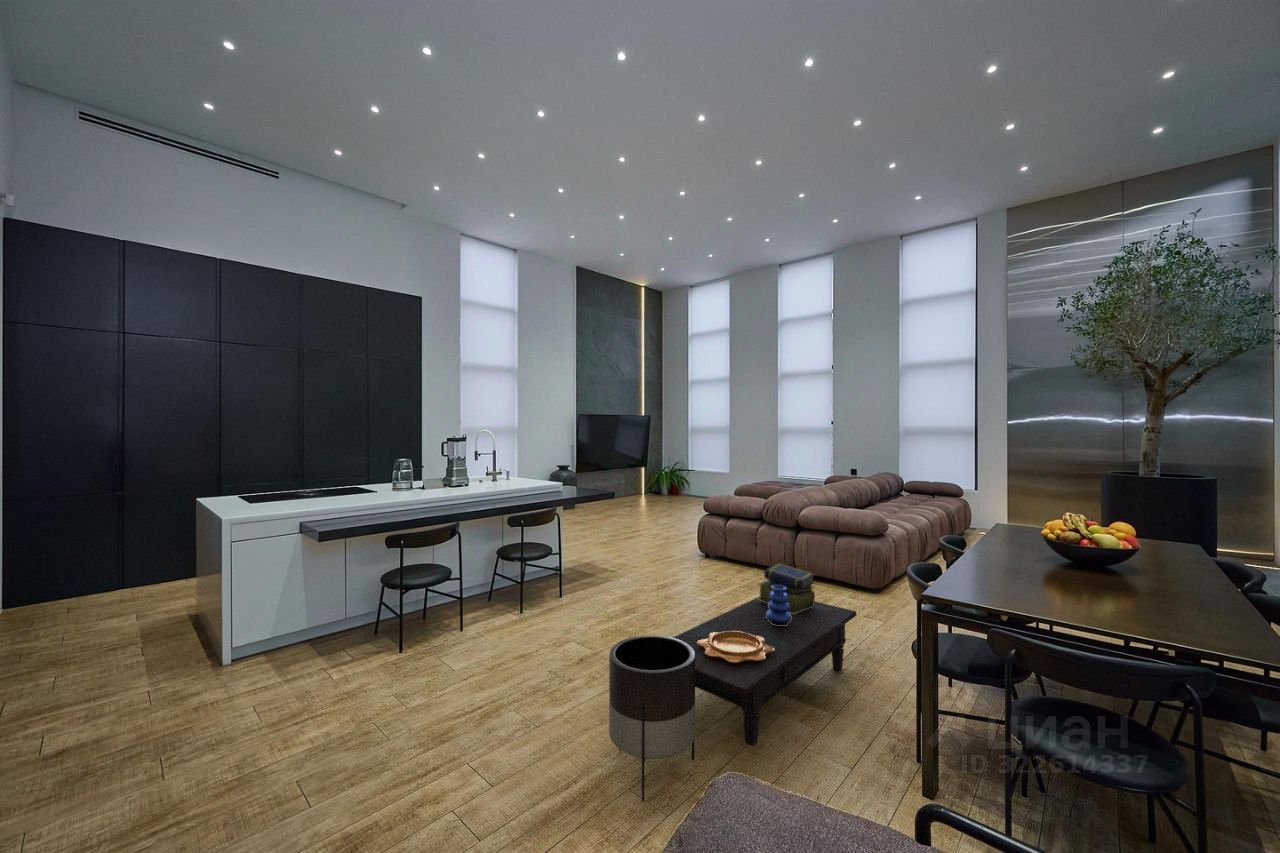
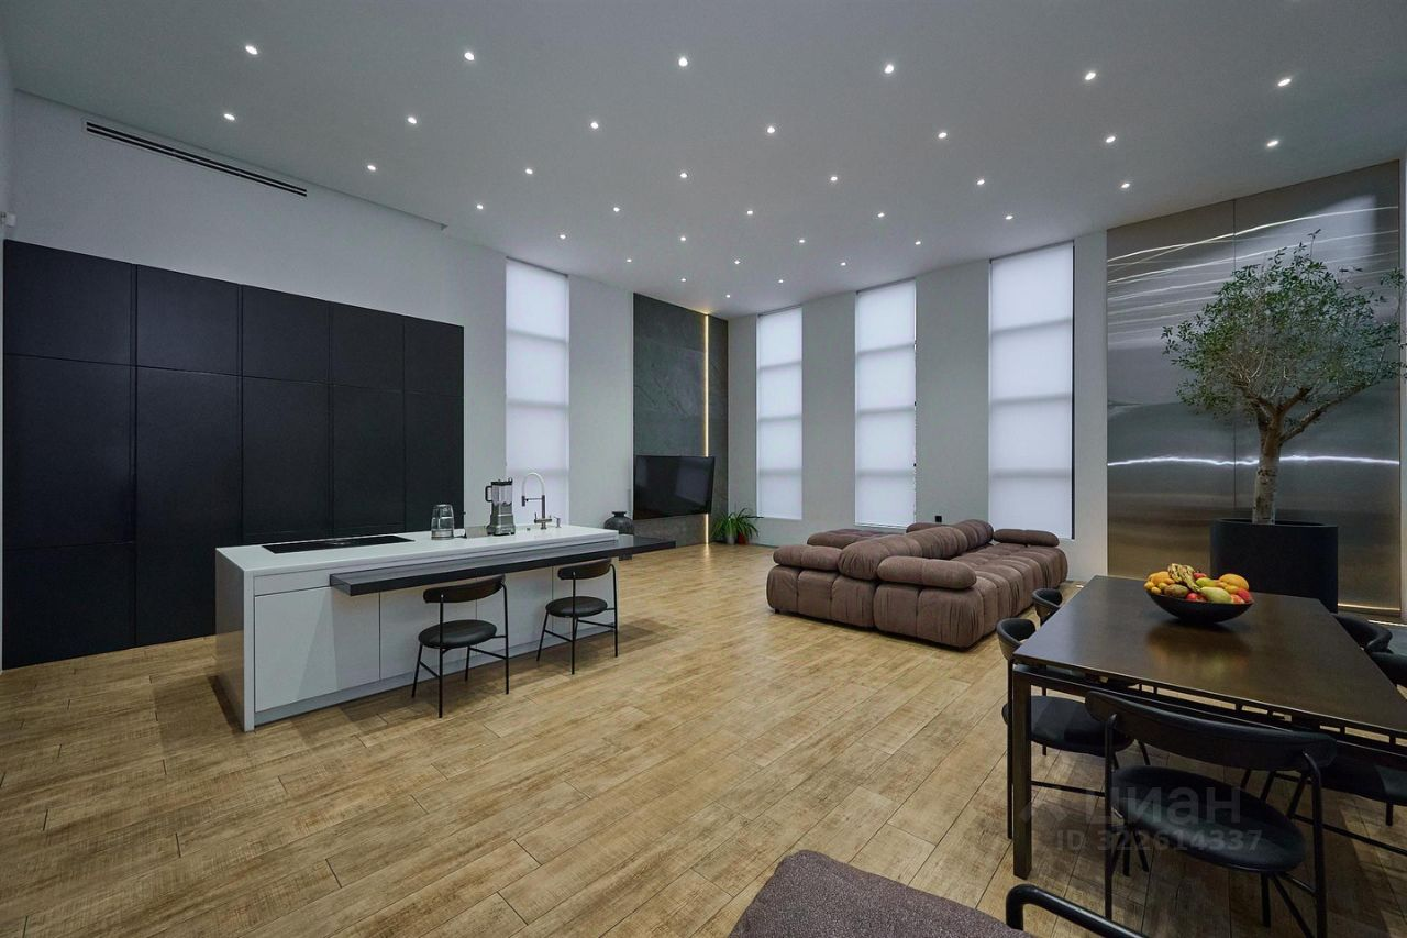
- planter [608,634,697,802]
- stack of books [757,562,816,614]
- decorative bowl [697,631,774,663]
- coffee table [672,596,857,747]
- vase [766,585,792,626]
